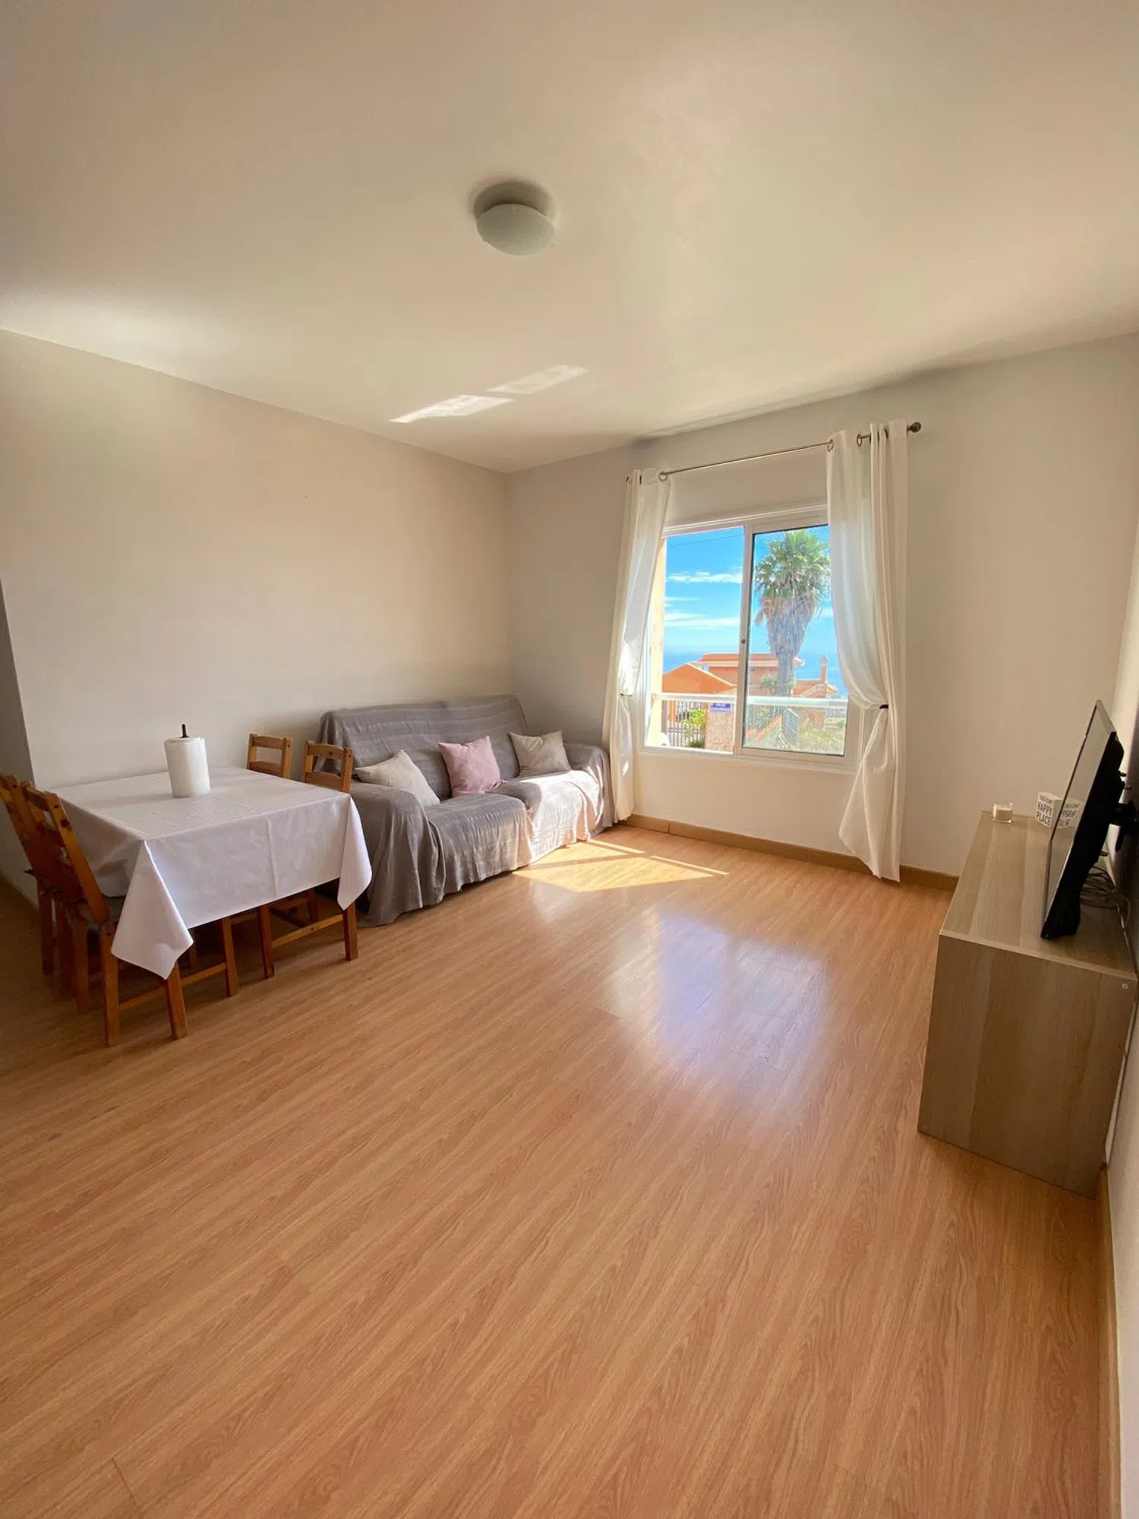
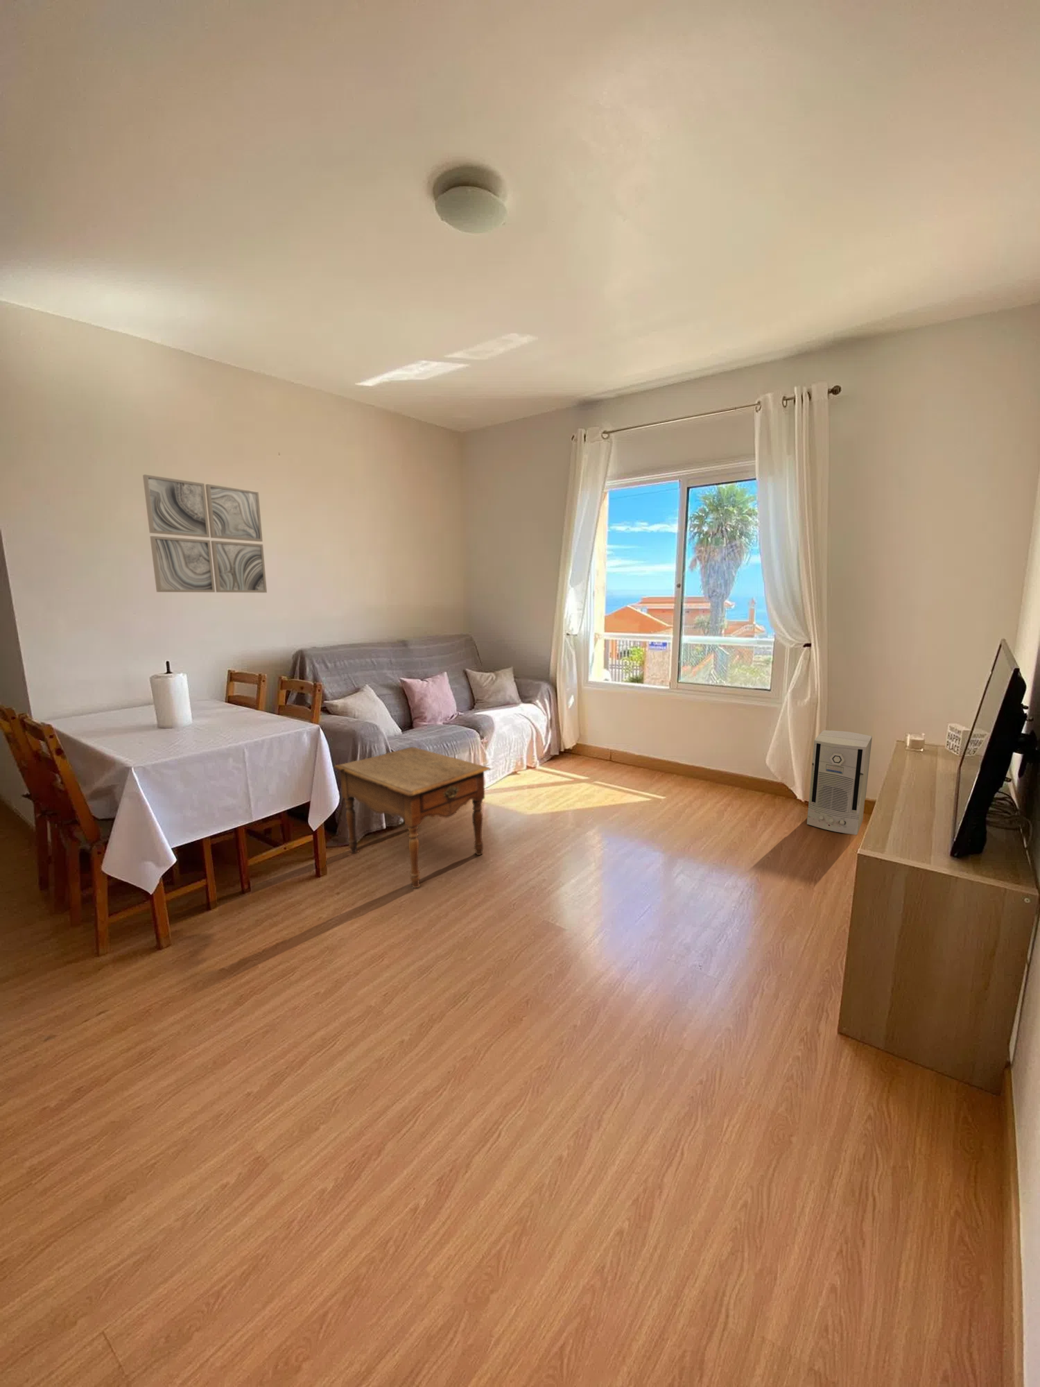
+ wall art [142,474,268,594]
+ side table [333,746,492,888]
+ air purifier [806,730,873,835]
